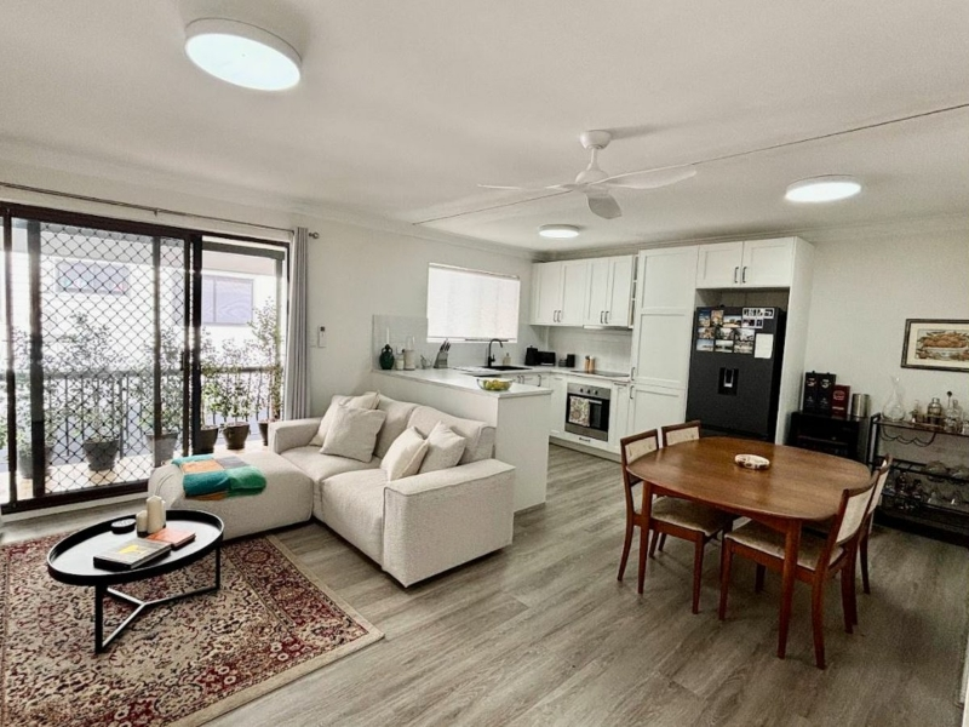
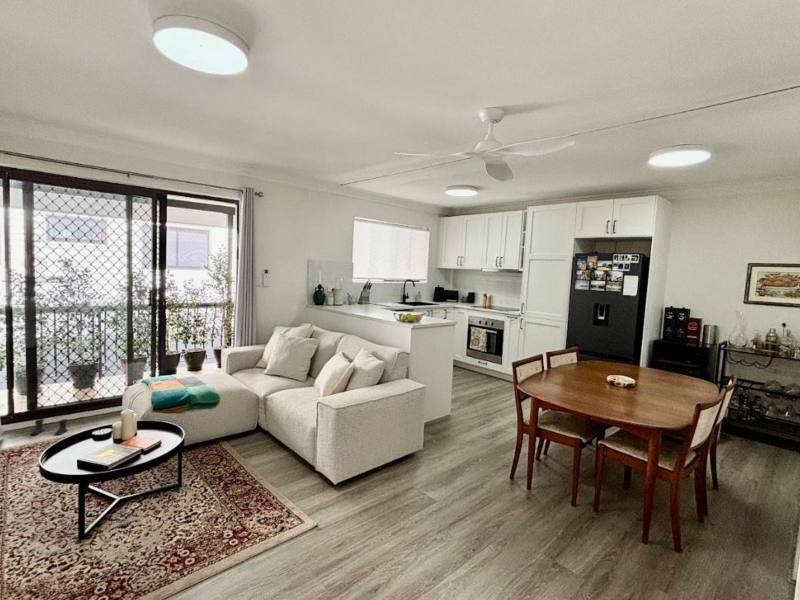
+ boots [29,418,70,436]
